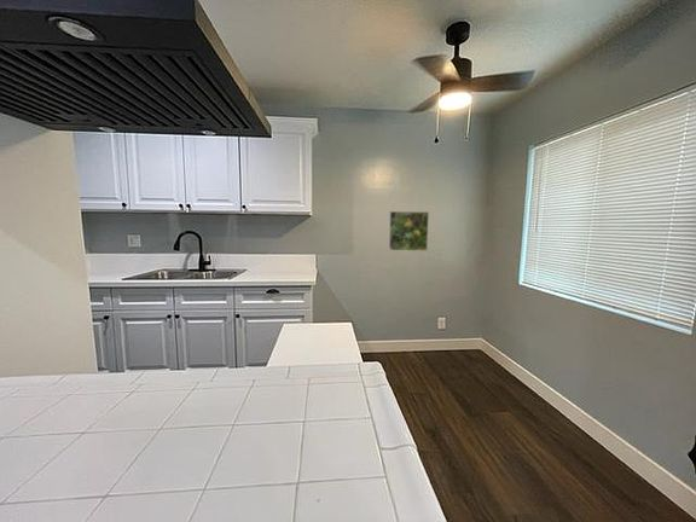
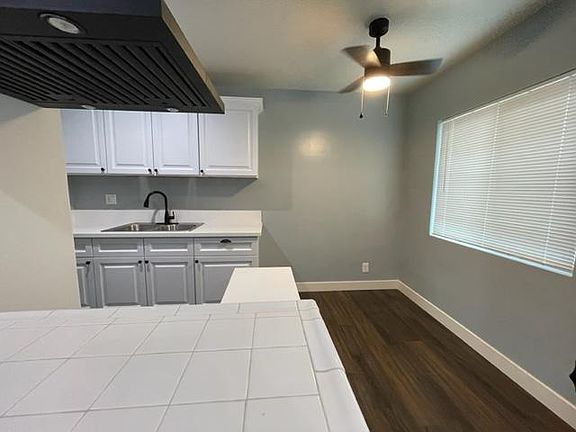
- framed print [388,210,430,253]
